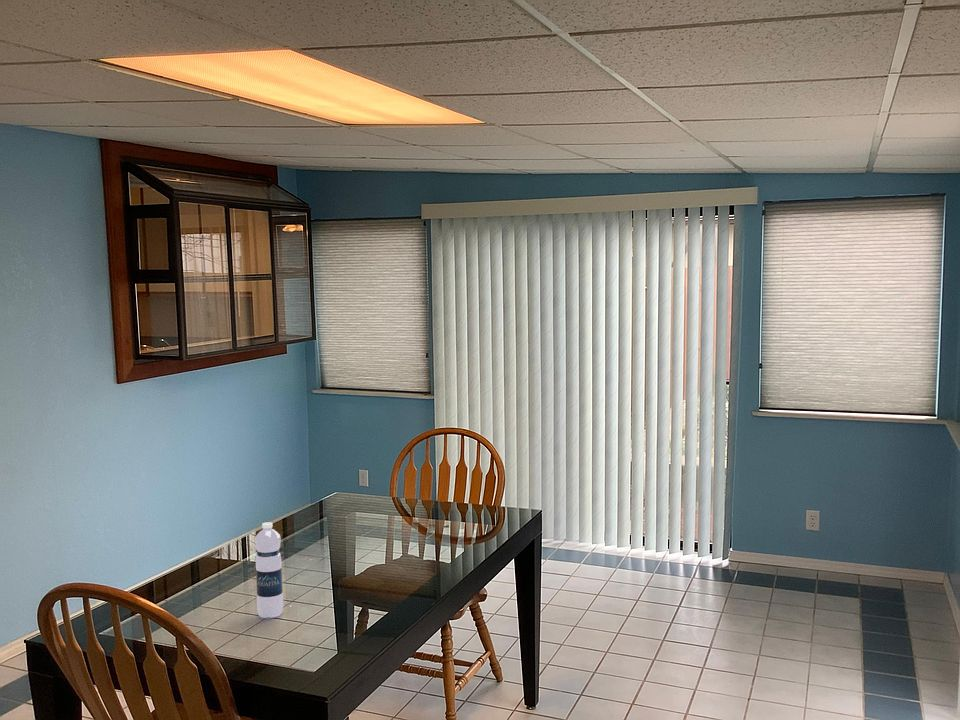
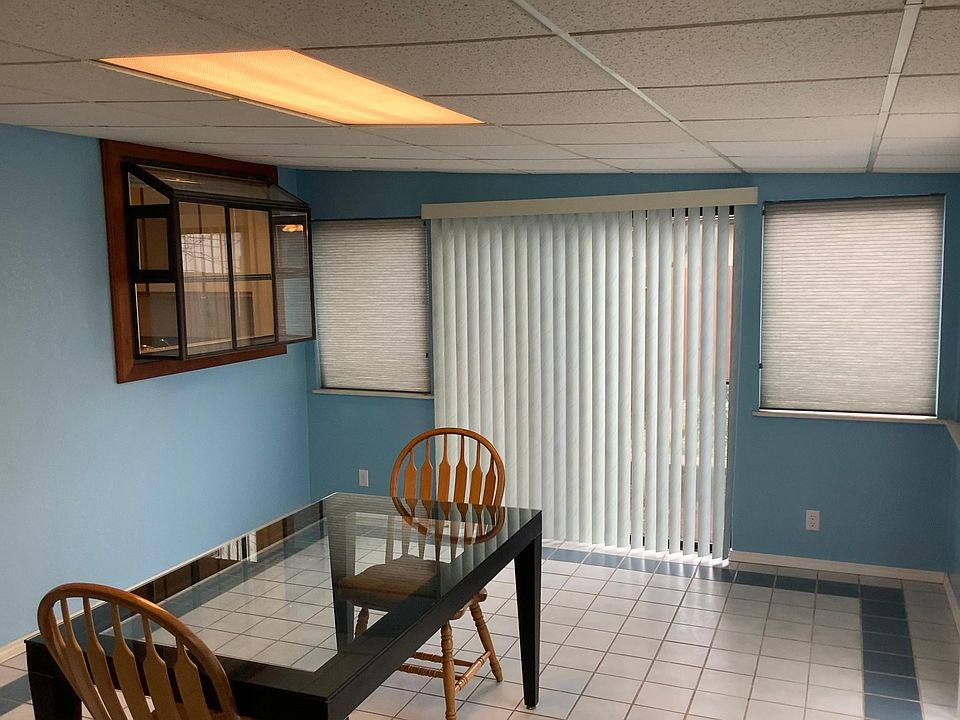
- water bottle [254,521,284,619]
